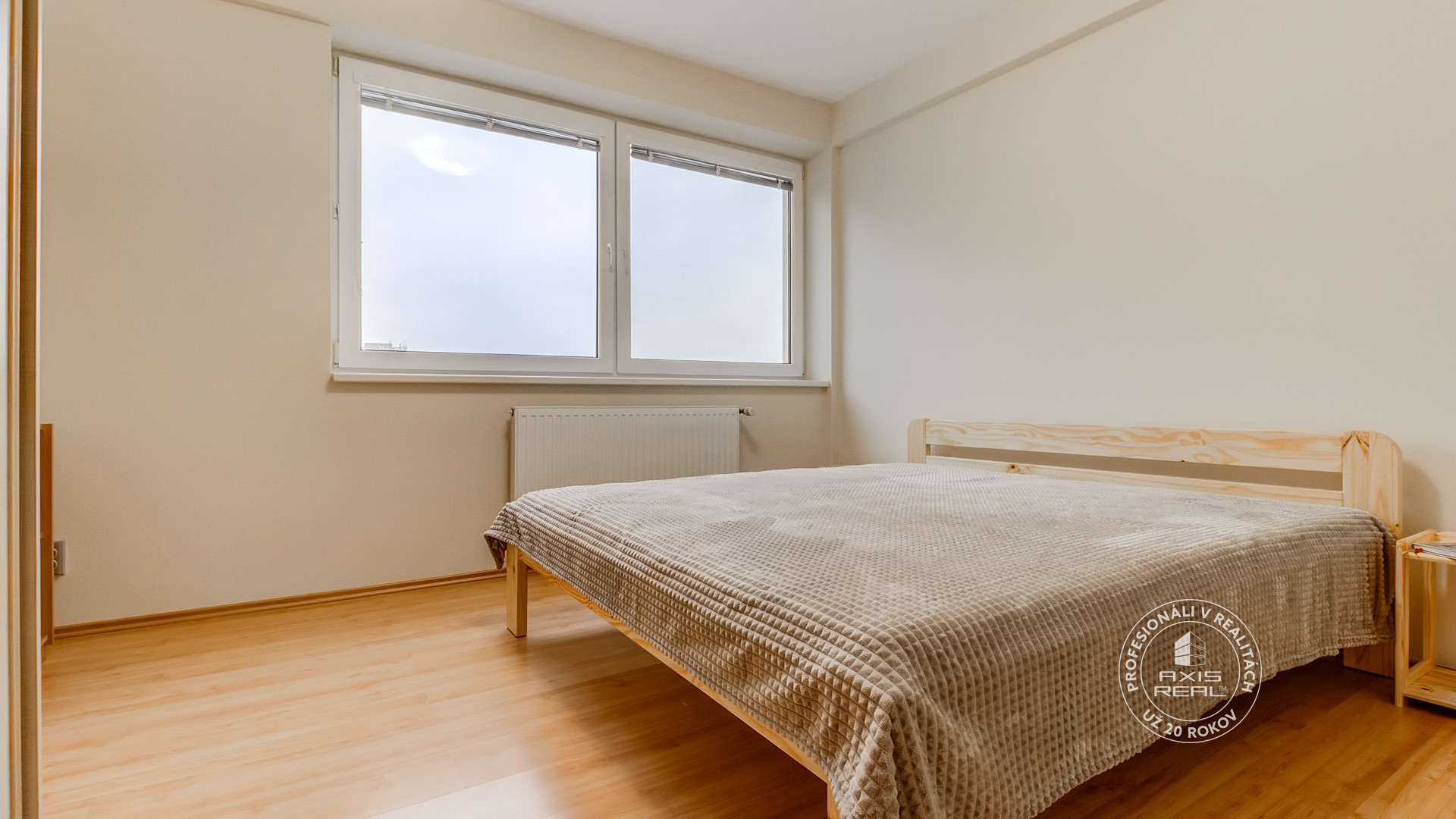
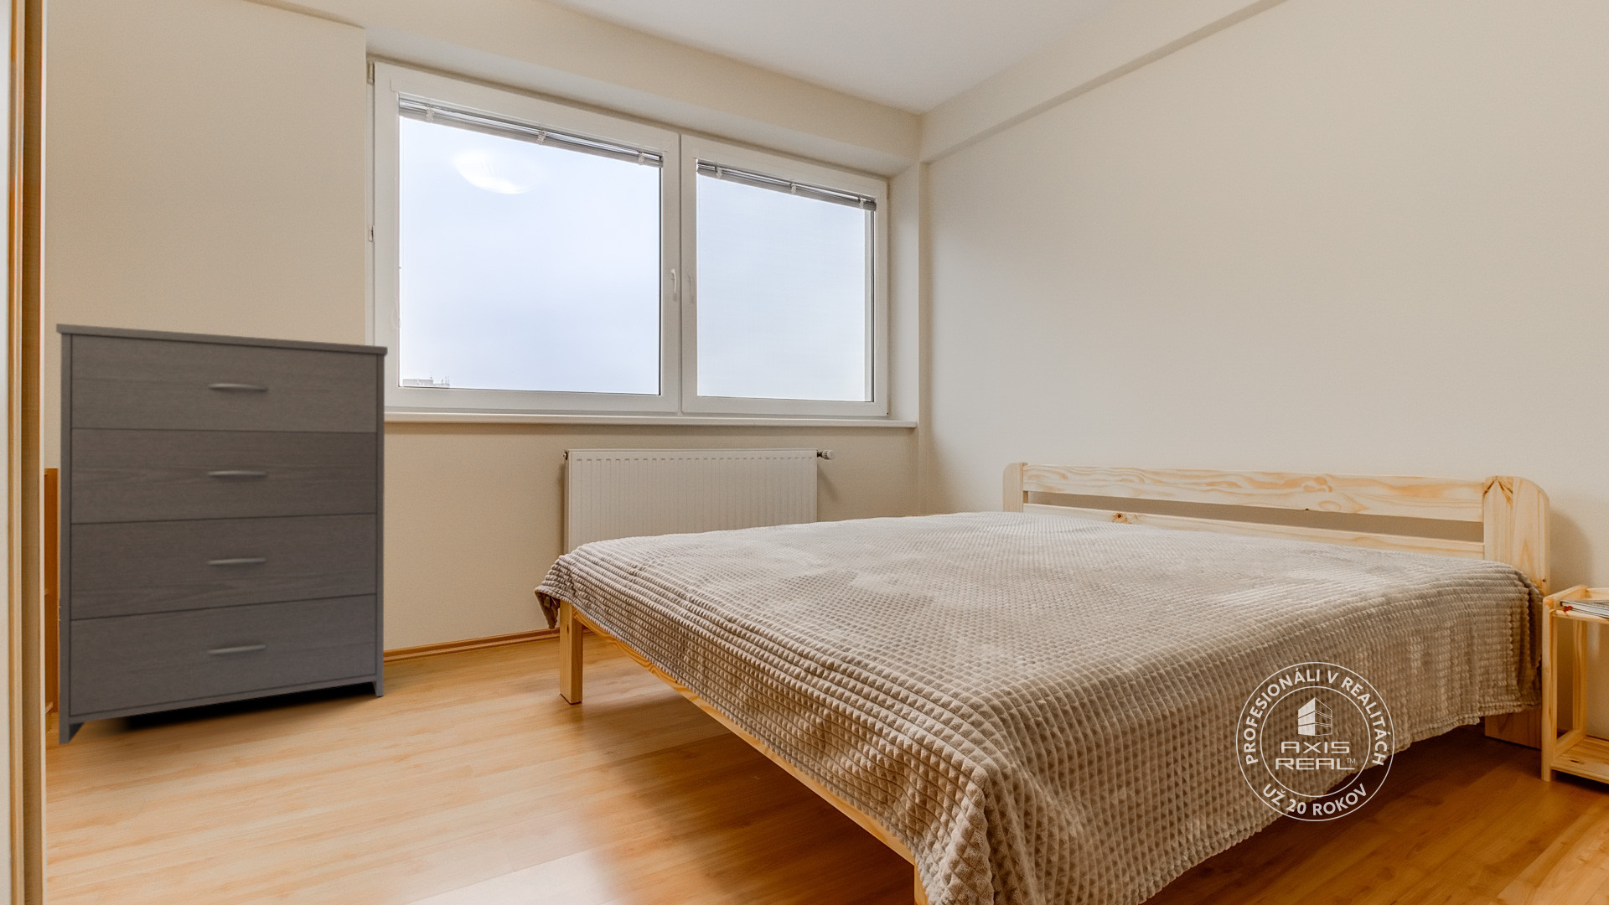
+ dresser [55,323,389,746]
